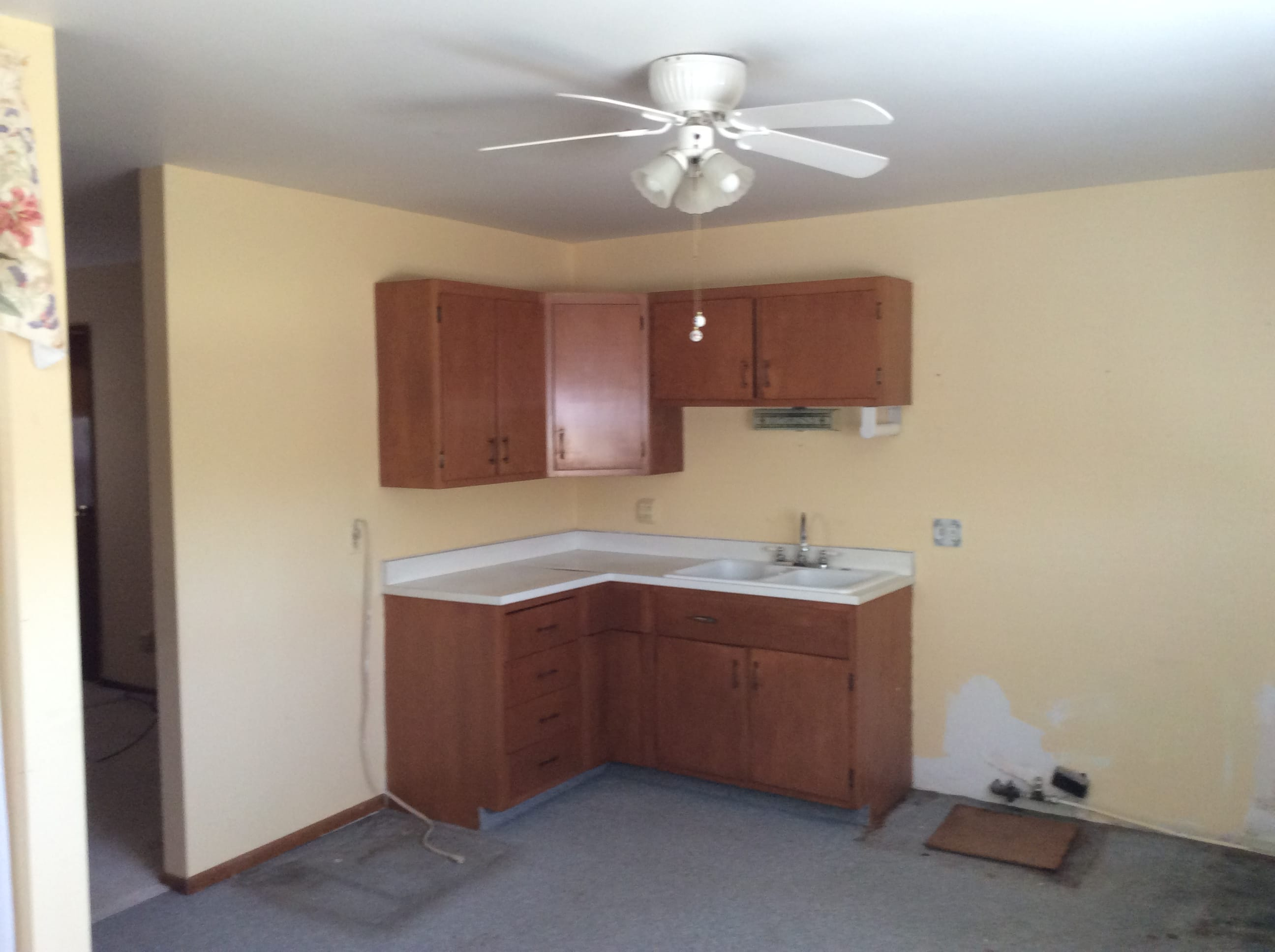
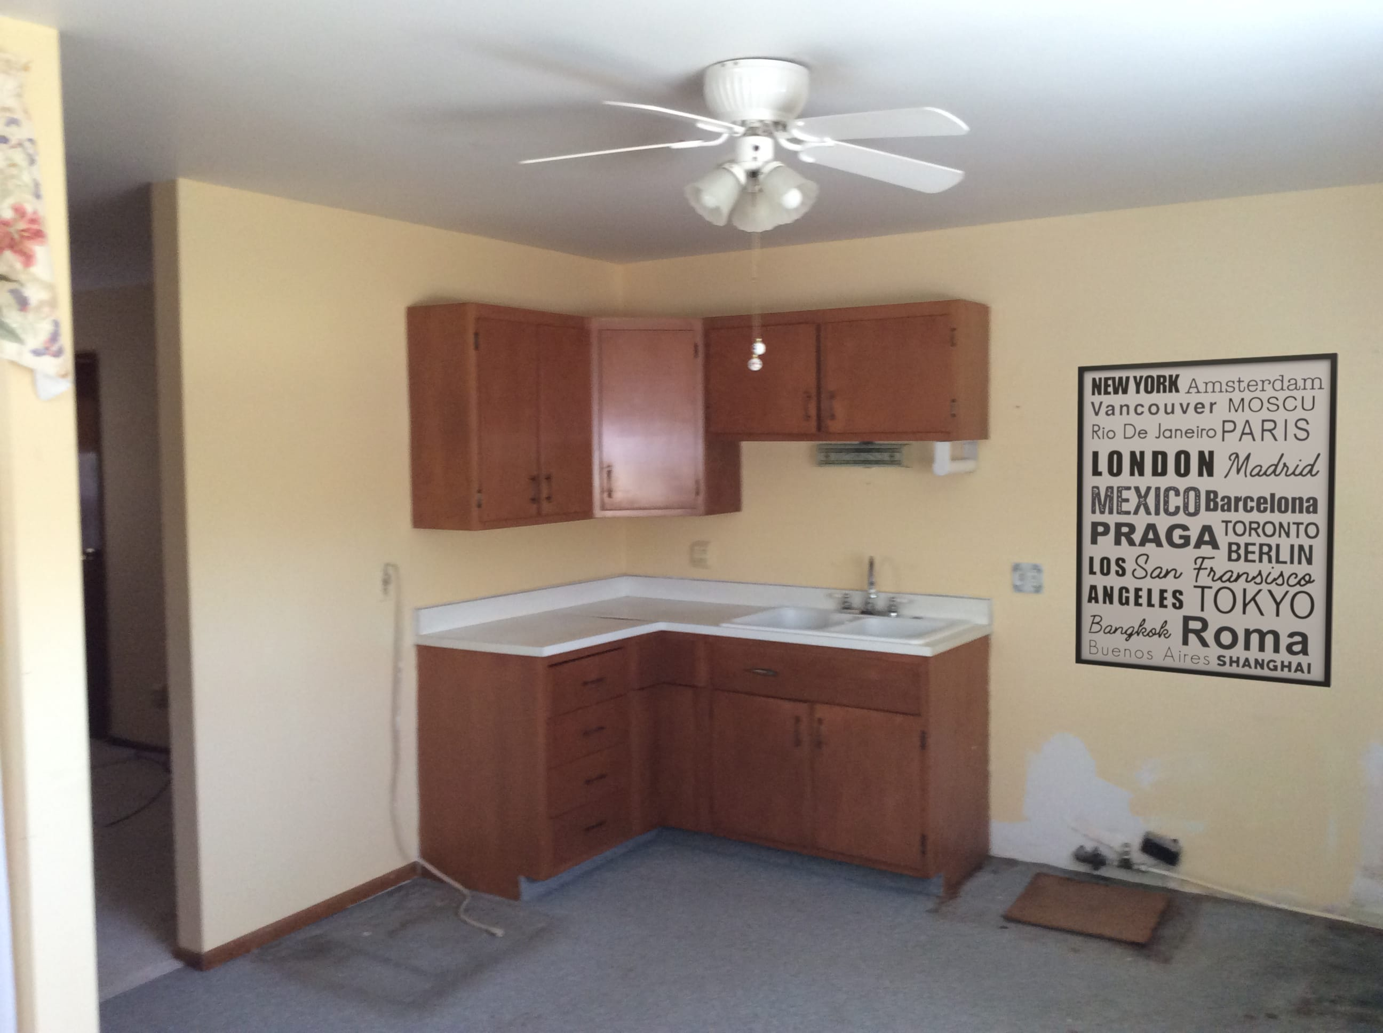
+ wall art [1075,353,1339,688]
